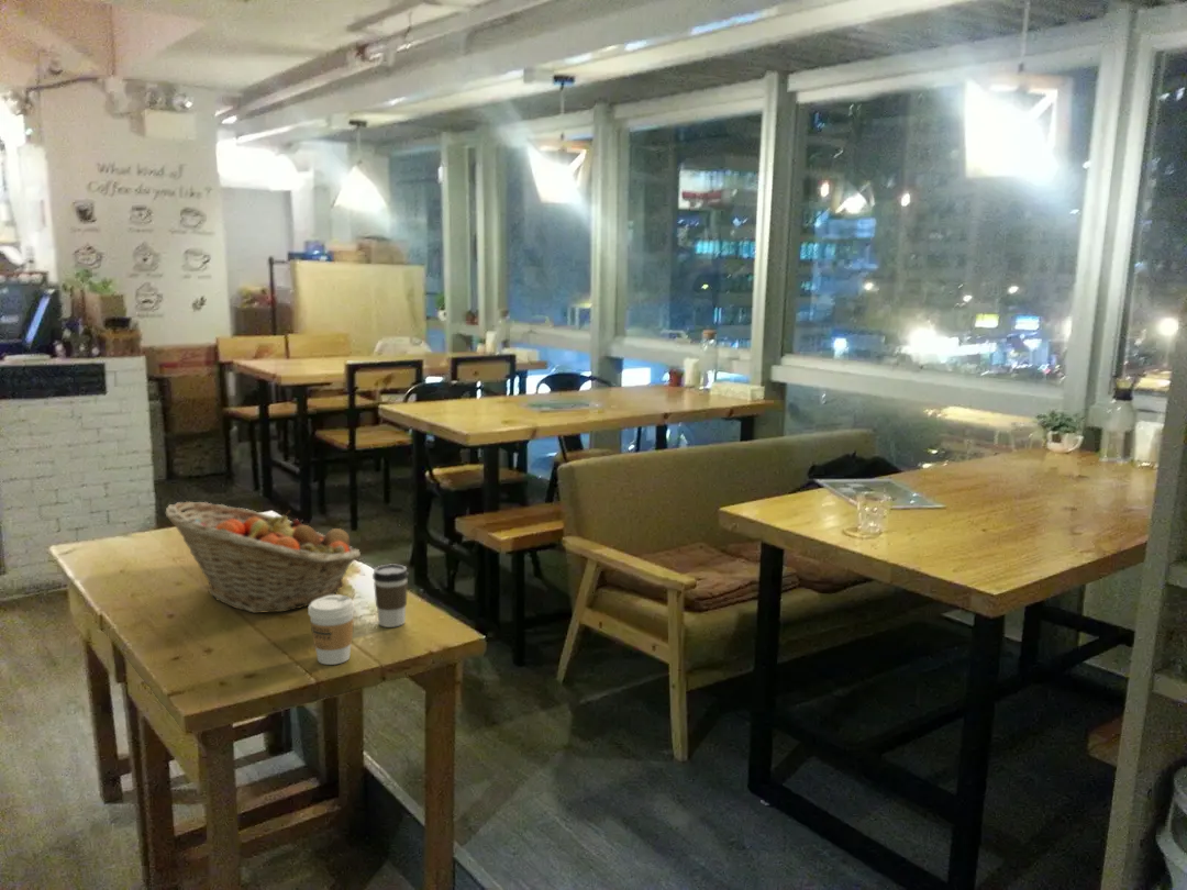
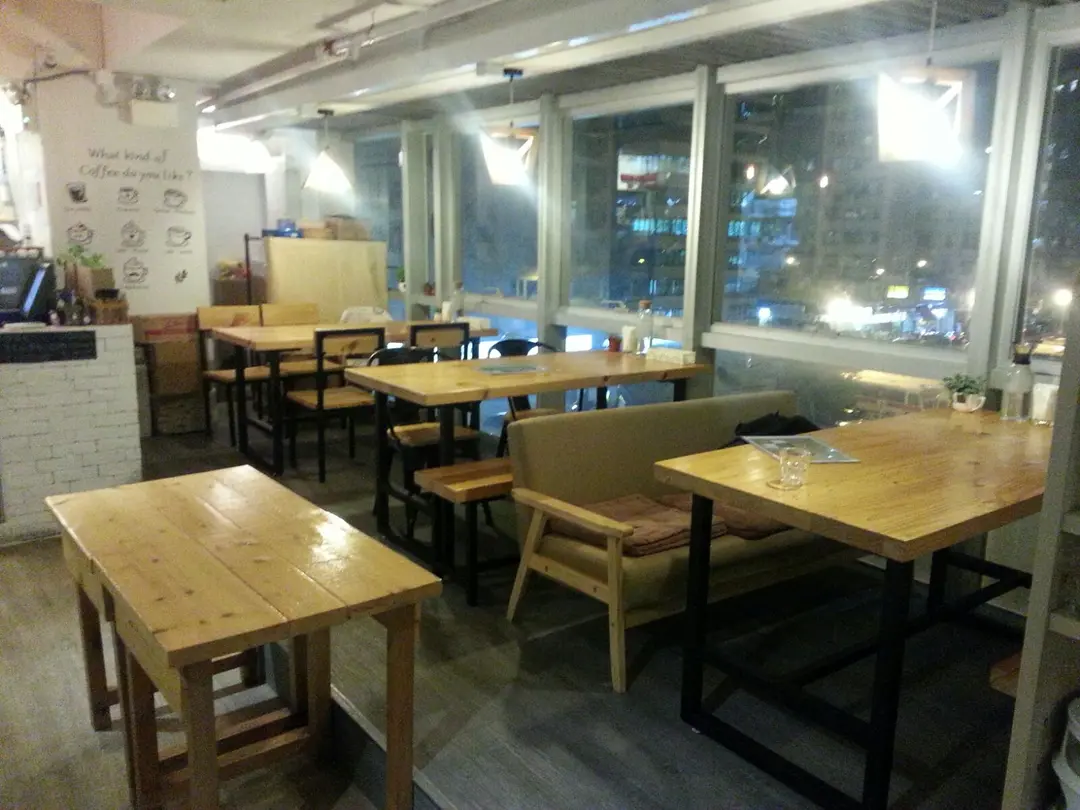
- coffee cup [371,564,410,628]
- coffee cup [307,593,356,666]
- fruit basket [165,501,362,614]
